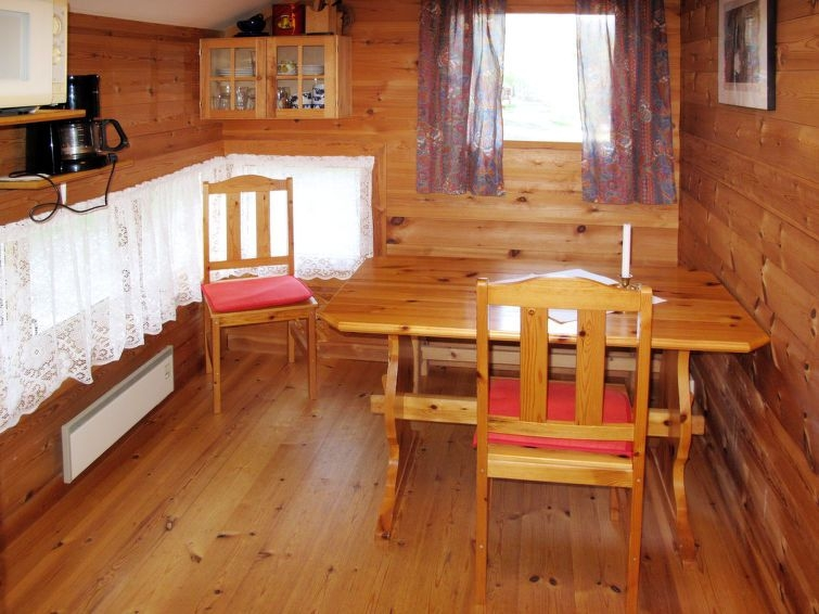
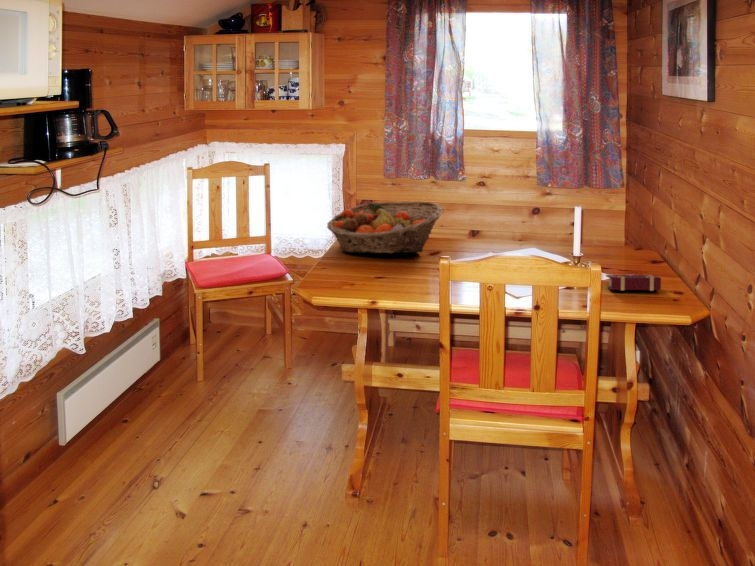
+ fruit basket [326,200,444,254]
+ book [605,273,662,292]
